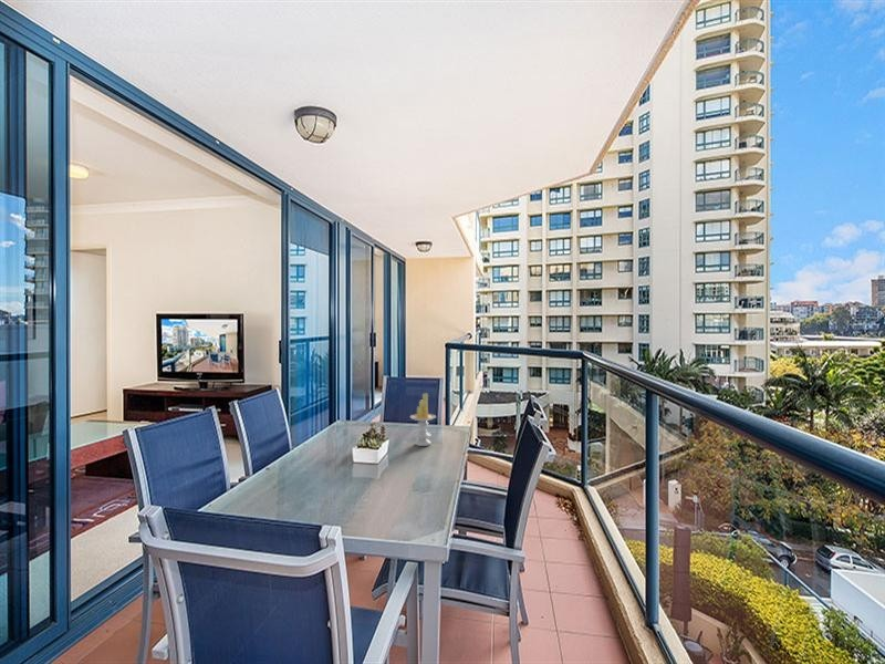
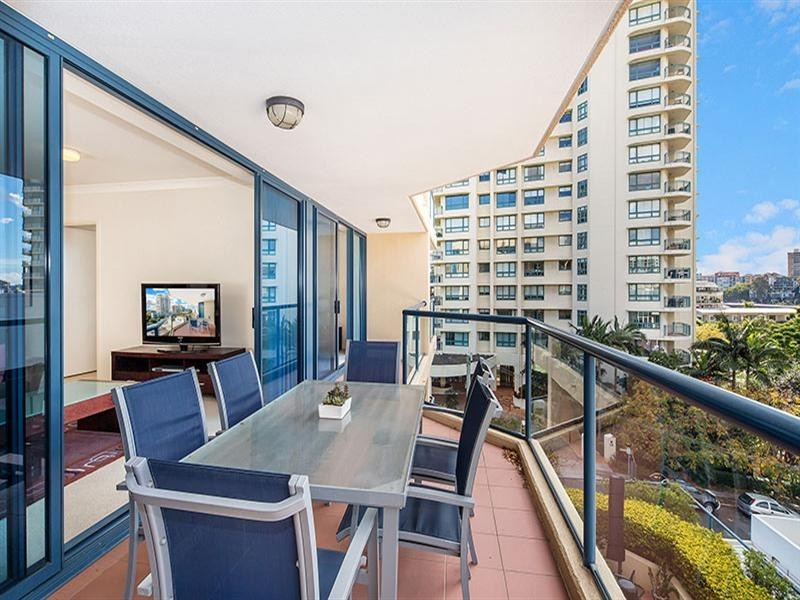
- candle [409,392,437,447]
